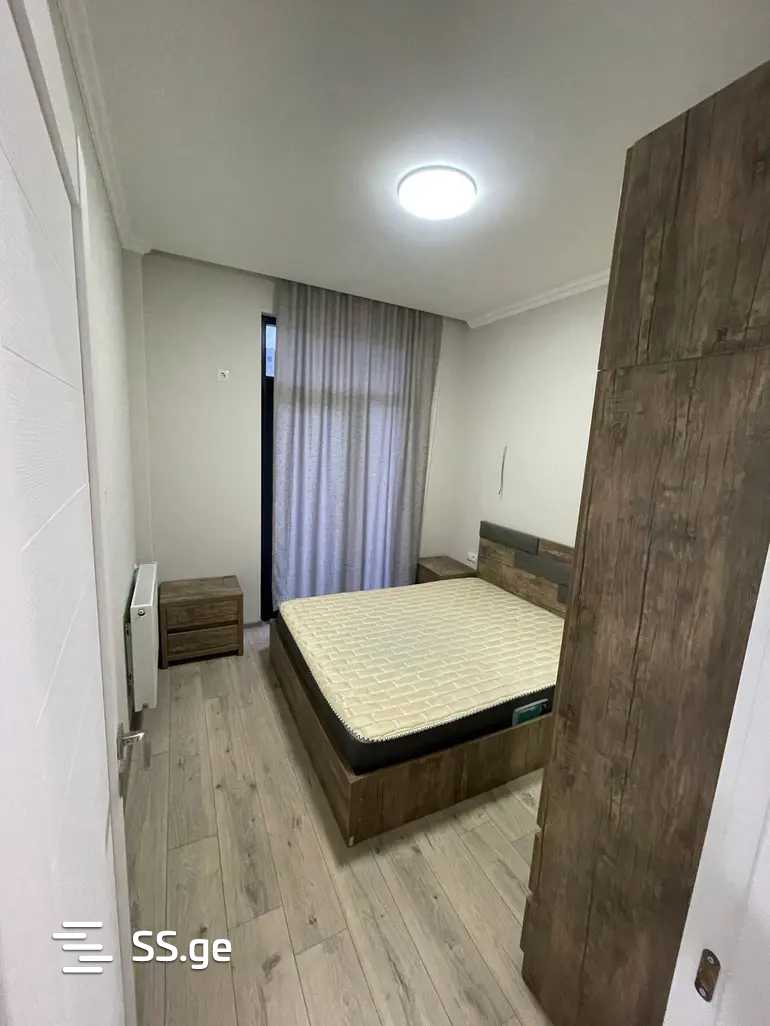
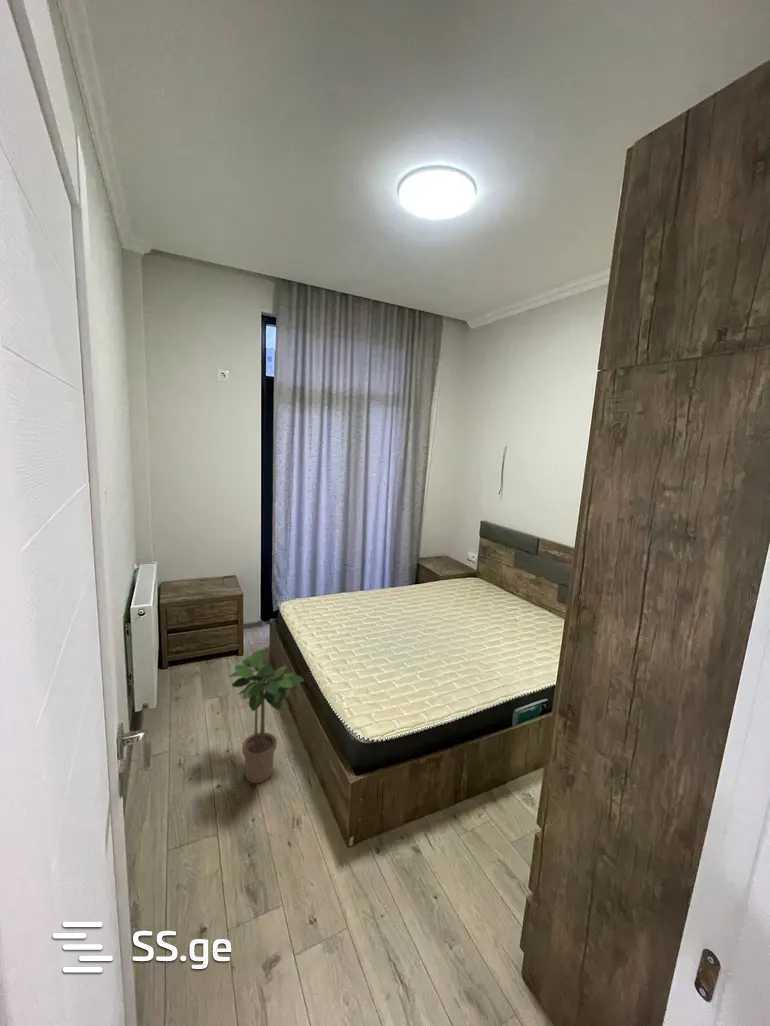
+ potted plant [227,649,305,784]
